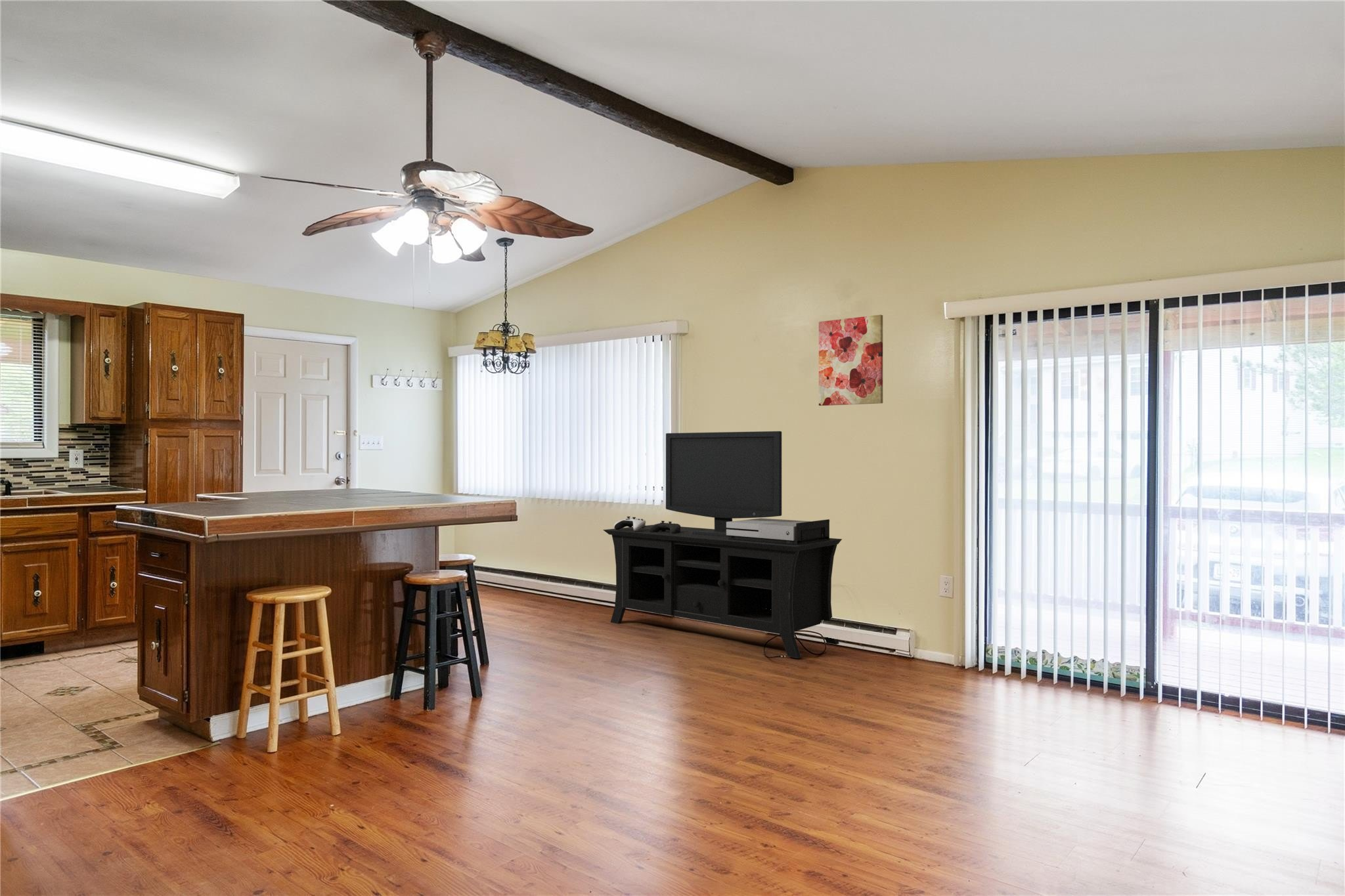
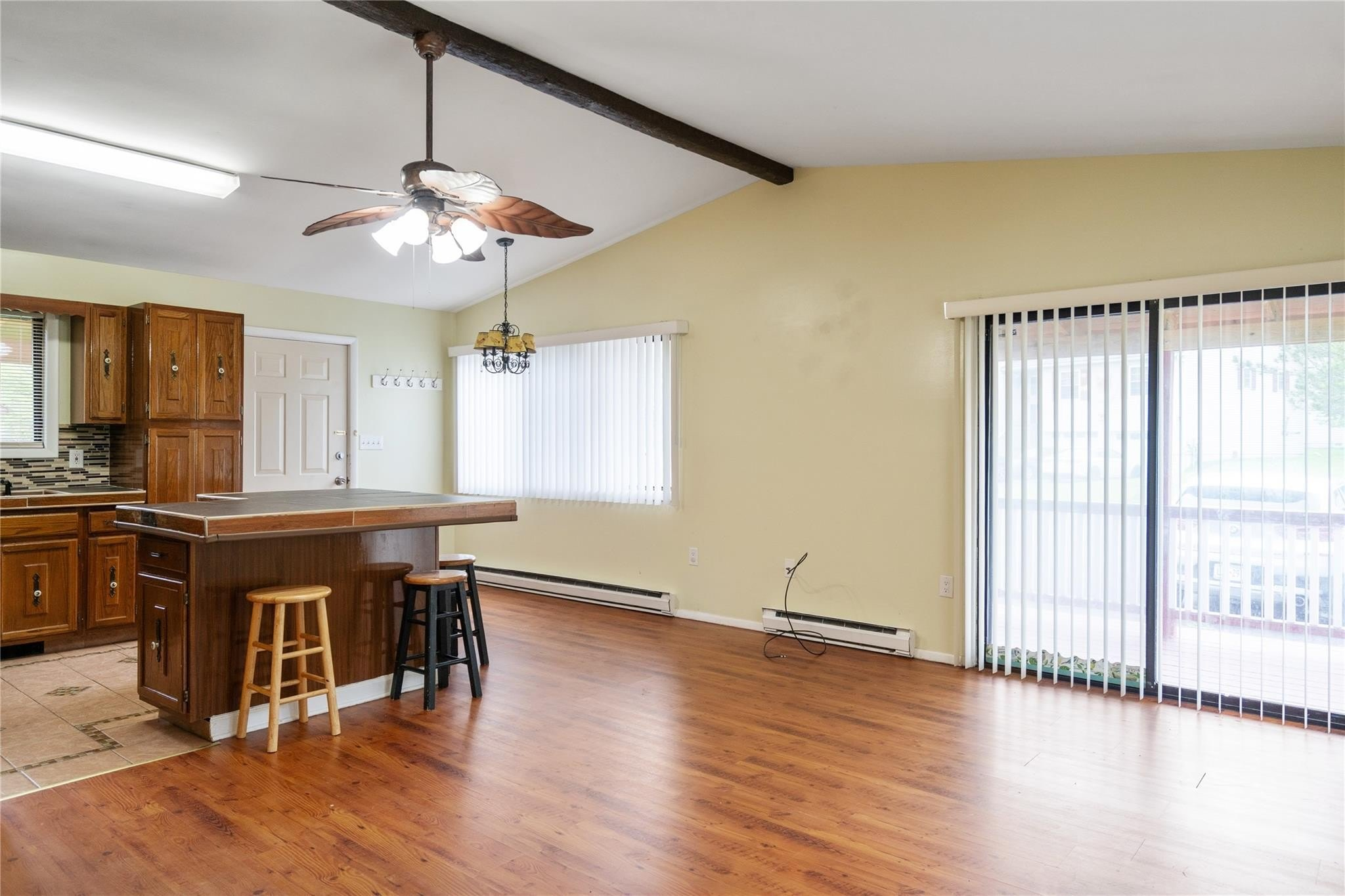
- media console [603,431,843,659]
- wall art [818,314,883,406]
